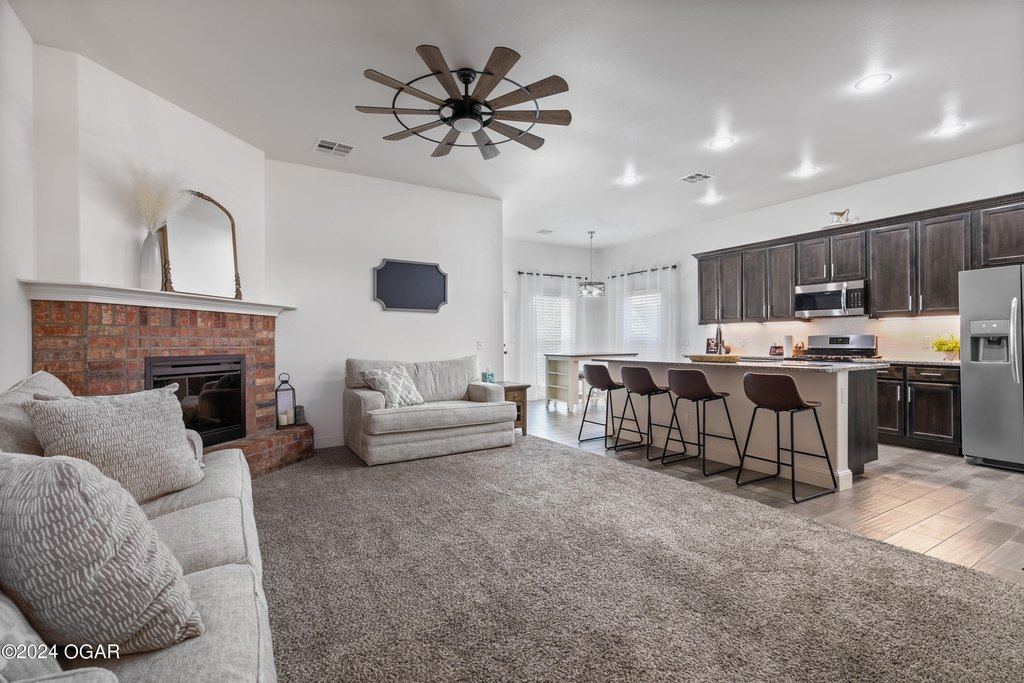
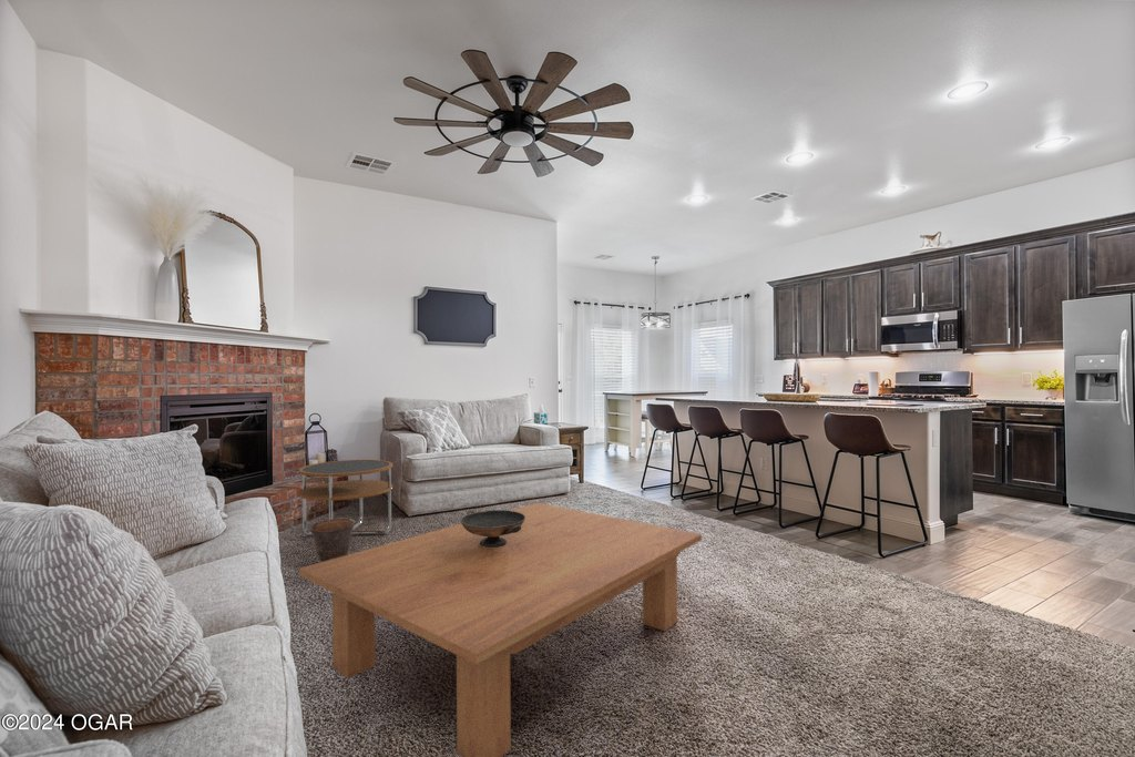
+ coffee table [298,502,703,757]
+ decorative bowl [459,509,525,548]
+ side table [297,459,393,536]
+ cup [309,518,356,562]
